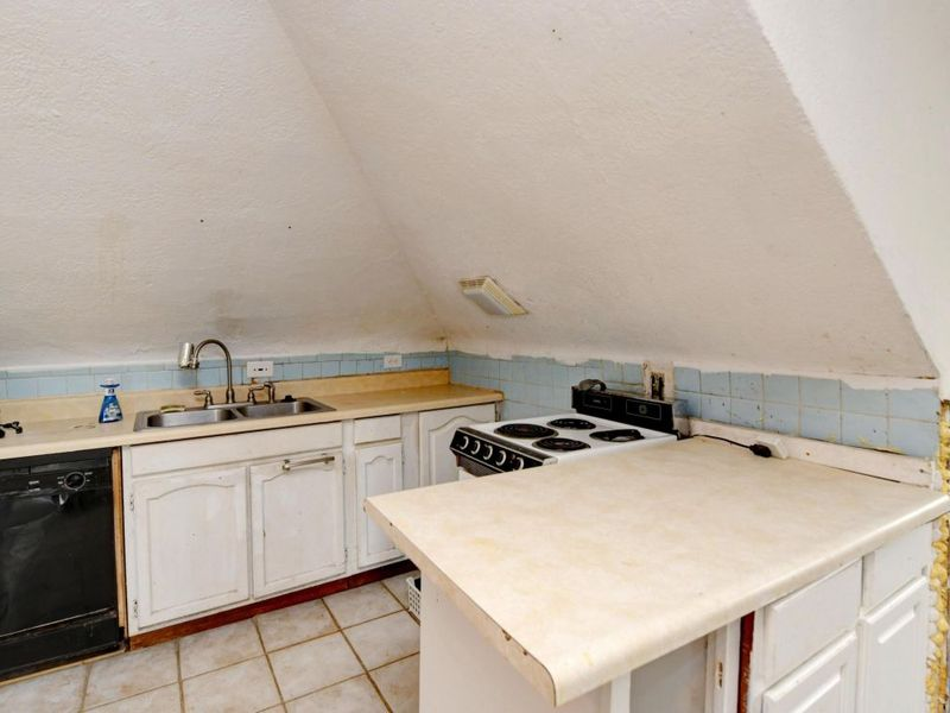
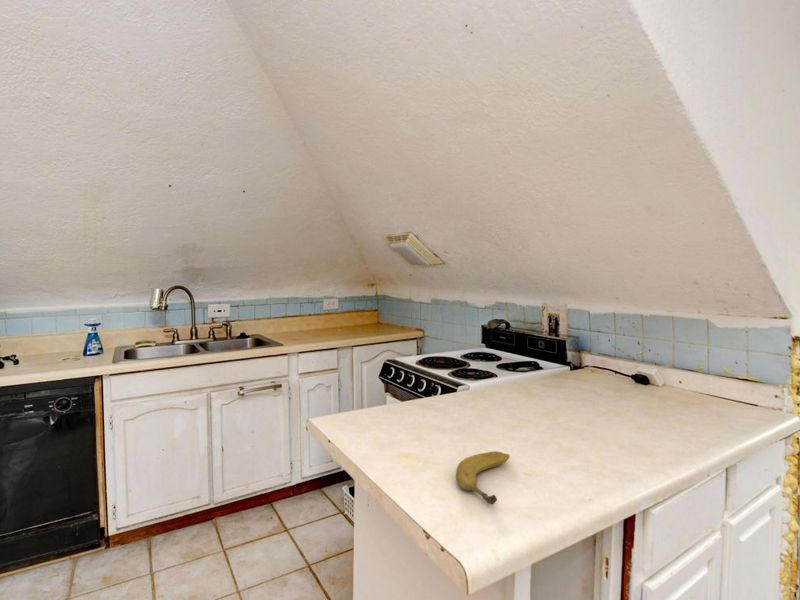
+ fruit [455,450,511,505]
